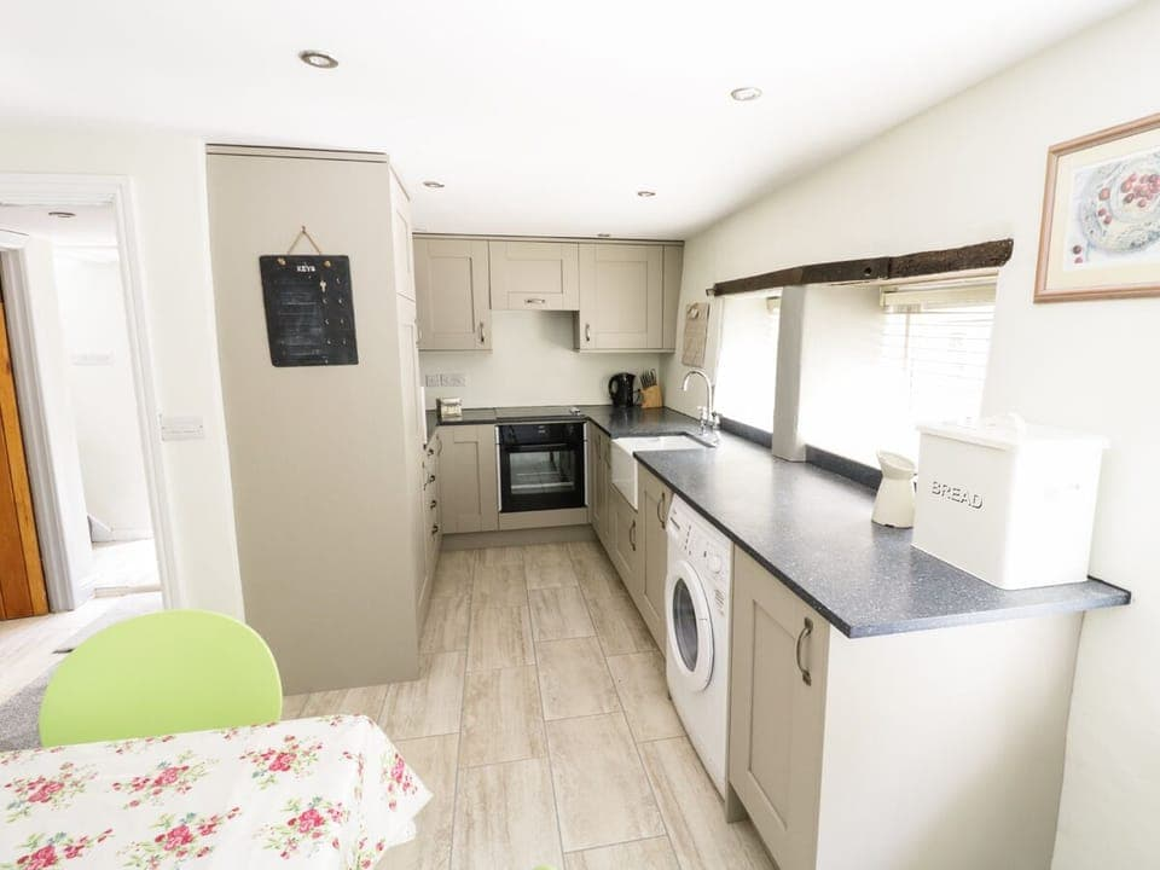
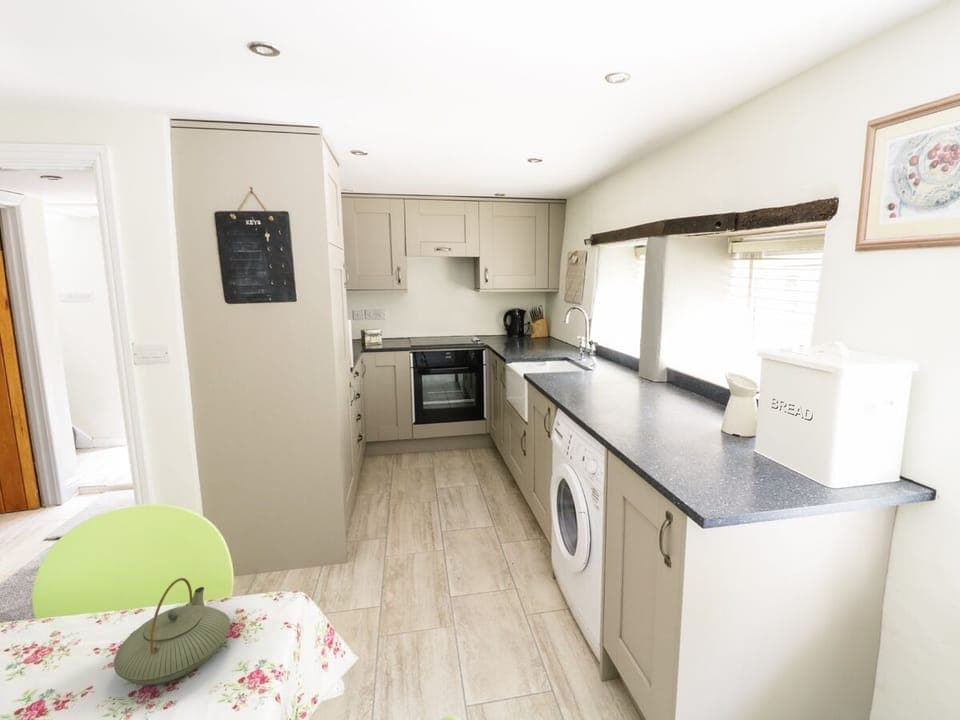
+ teapot [113,577,231,686]
